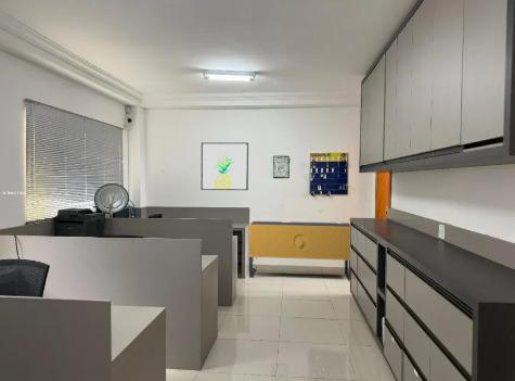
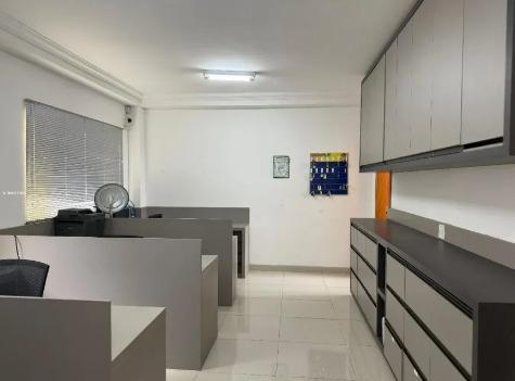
- wall art [199,141,249,191]
- sideboard [248,220,351,282]
